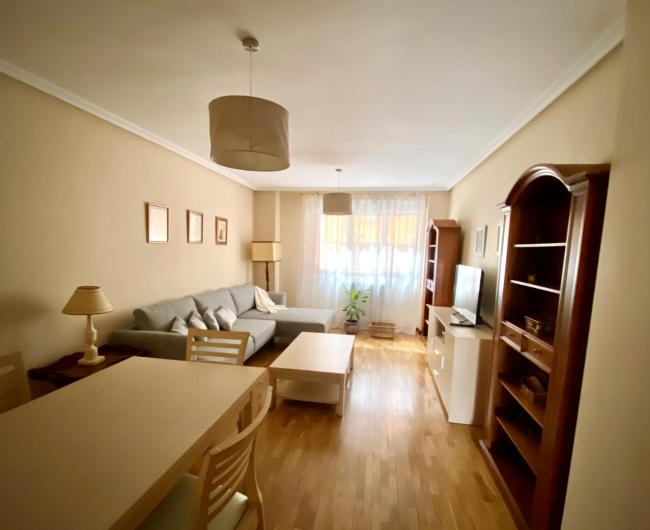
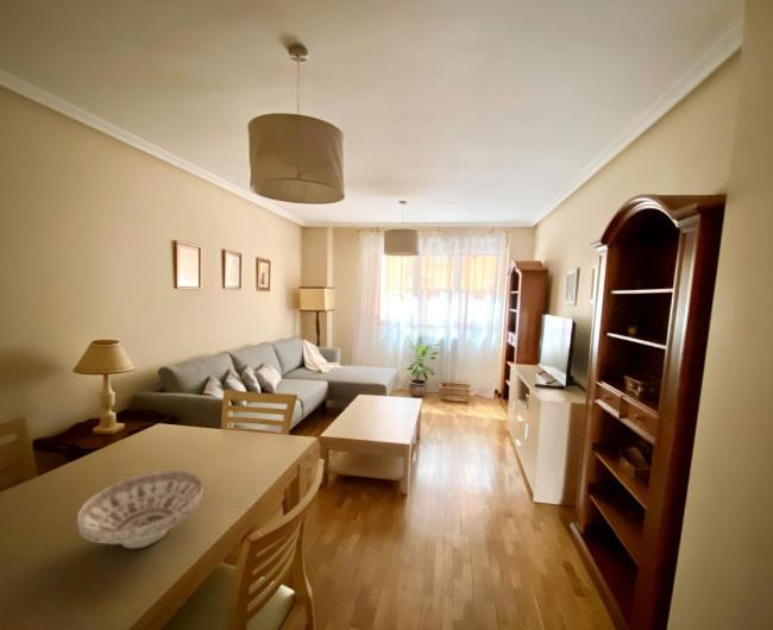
+ decorative bowl [76,470,205,549]
